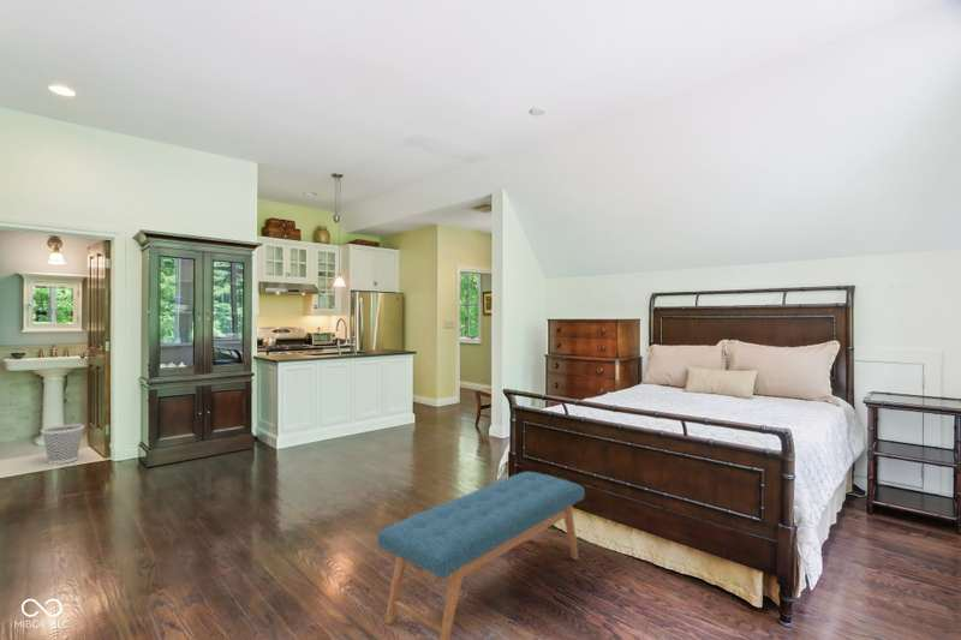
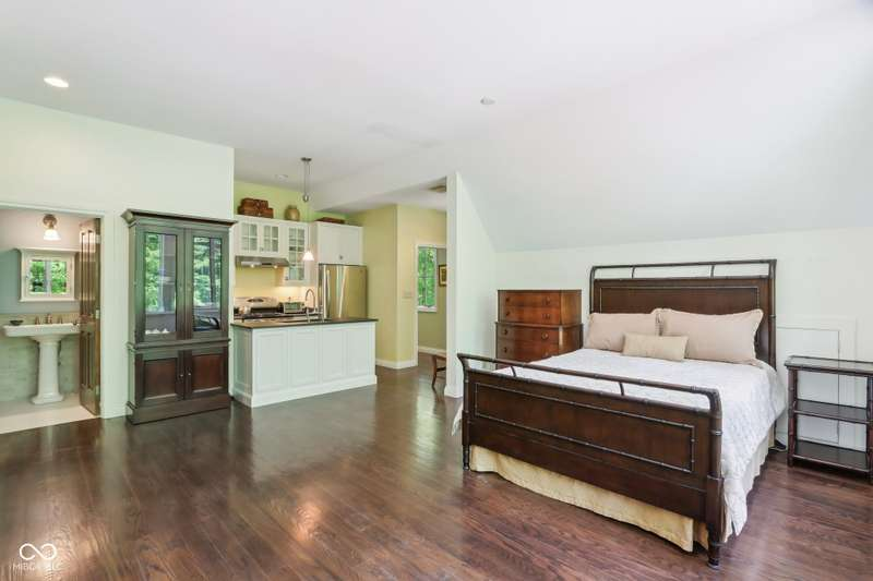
- wastebasket [40,423,85,465]
- bench [377,471,586,640]
